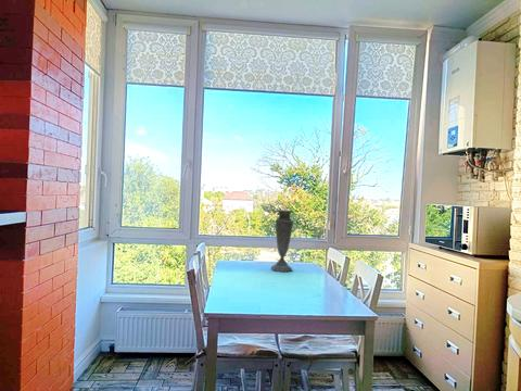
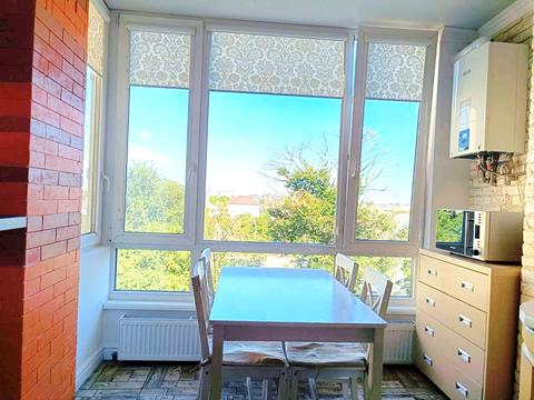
- vase [270,209,294,273]
